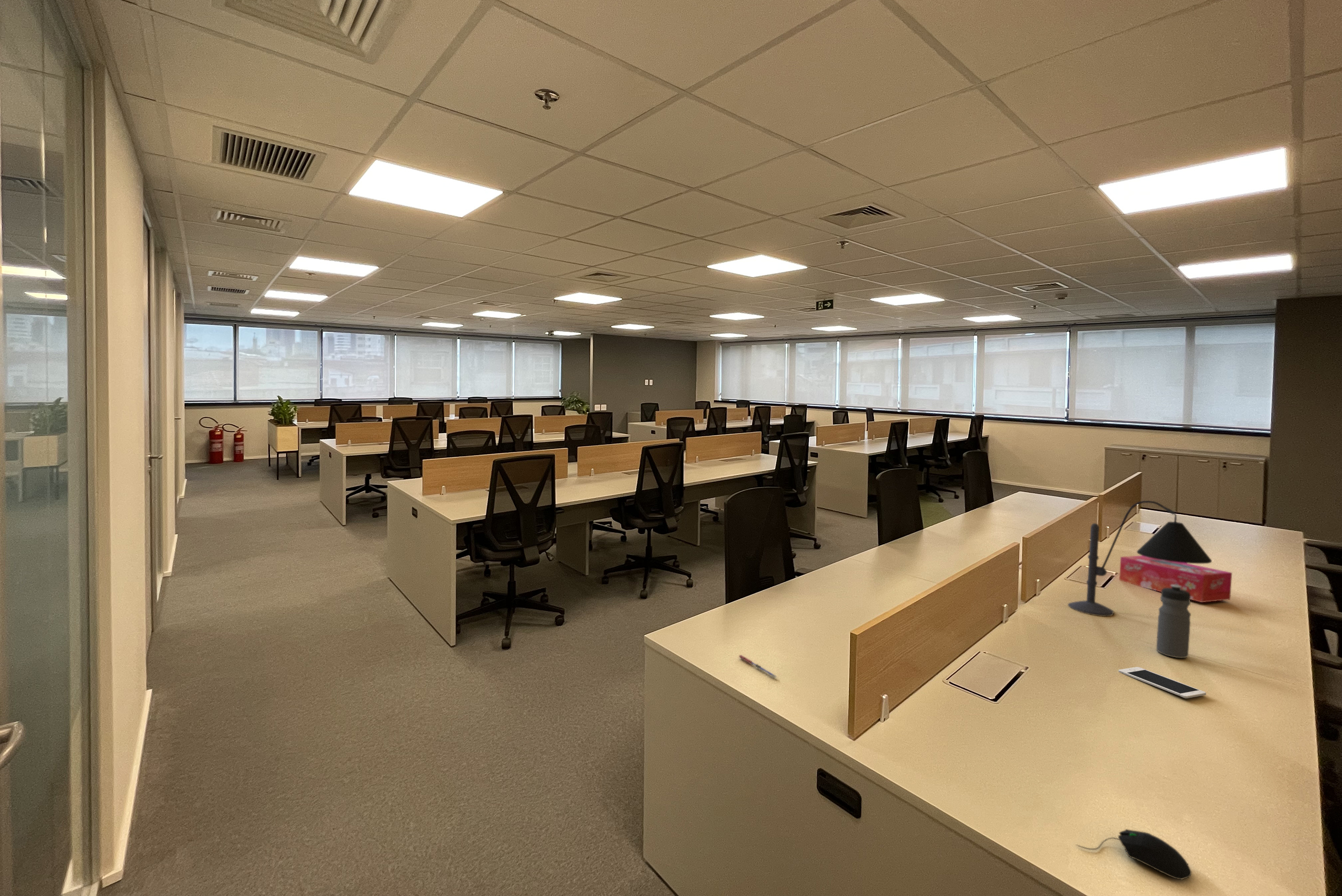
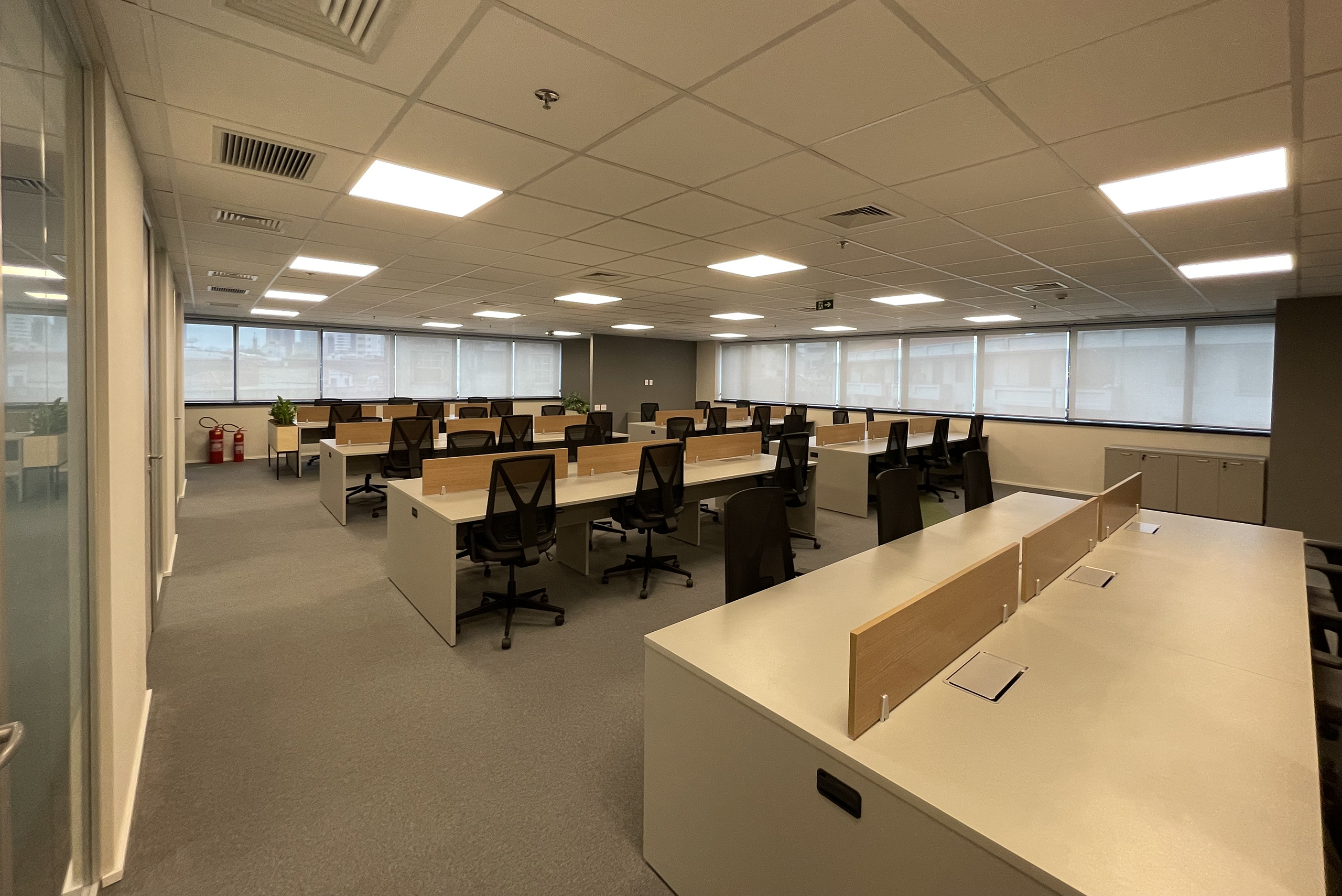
- desk lamp [1067,500,1213,617]
- computer mouse [1075,828,1192,880]
- tissue box [1119,555,1232,603]
- water bottle [1156,585,1192,658]
- pen [738,654,778,678]
- cell phone [1118,666,1207,699]
